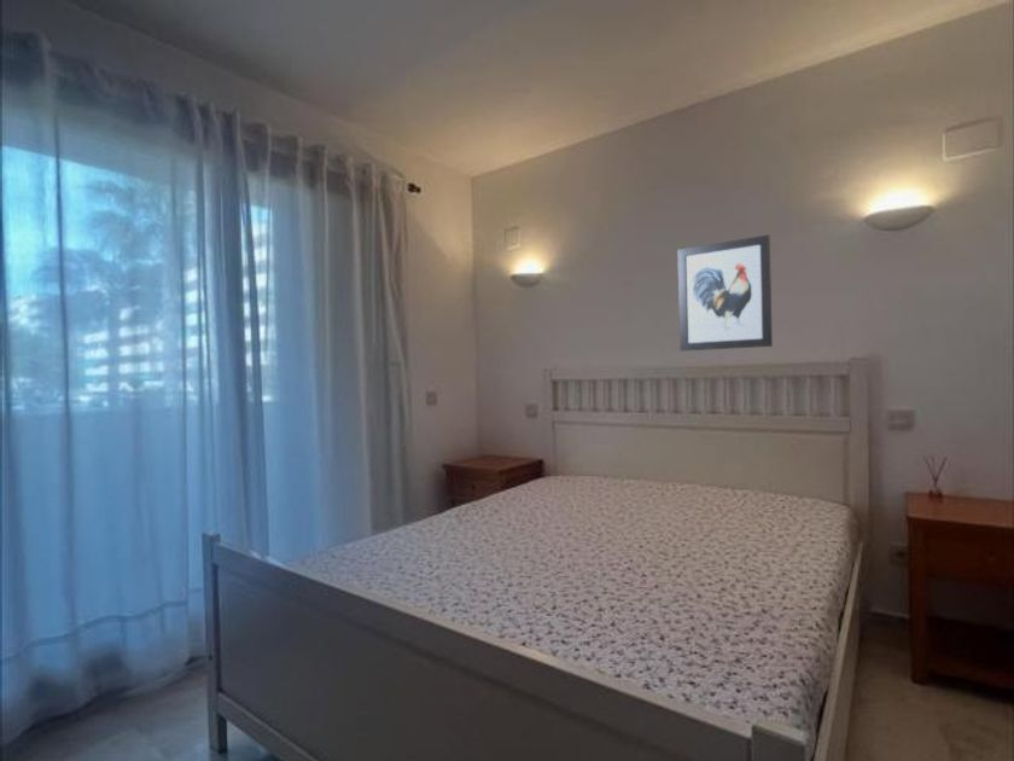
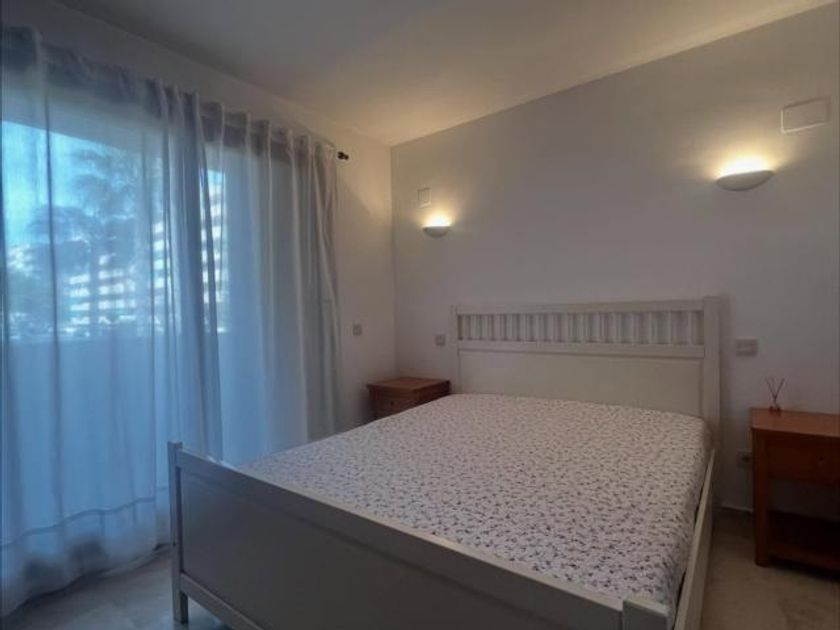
- wall art [676,233,774,353]
